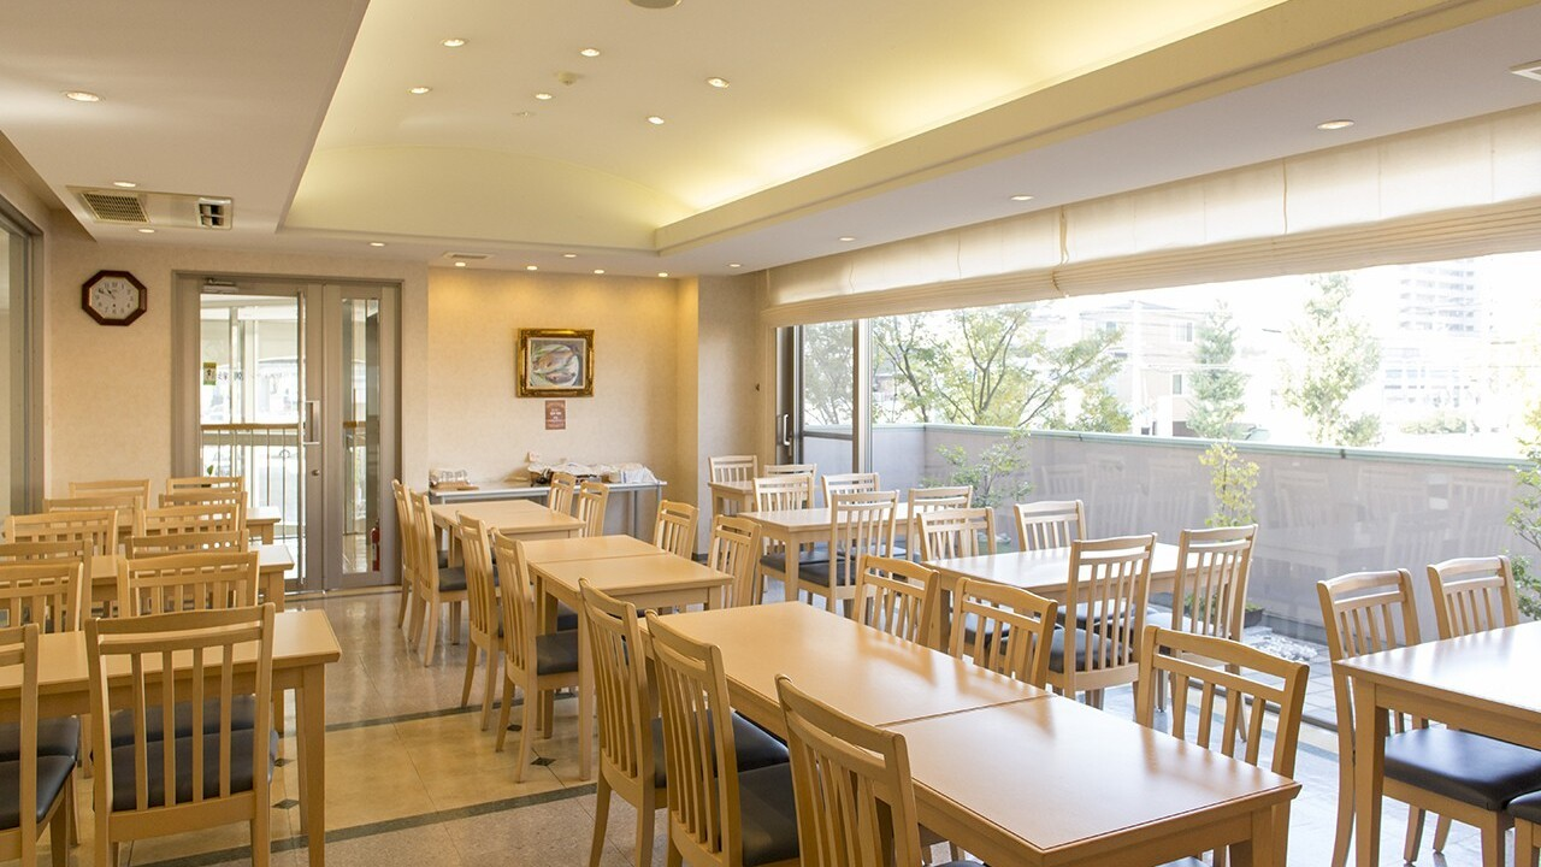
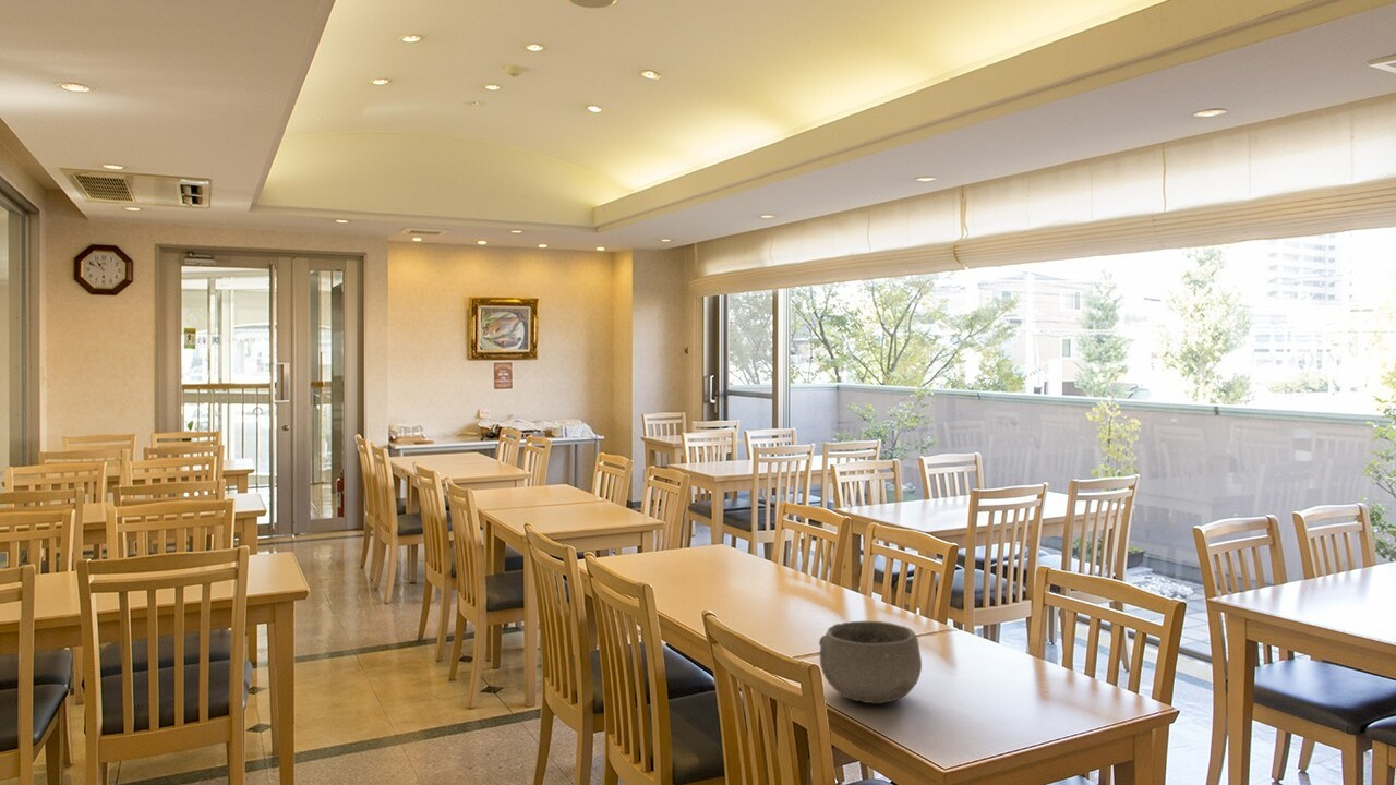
+ bowl [818,620,923,704]
